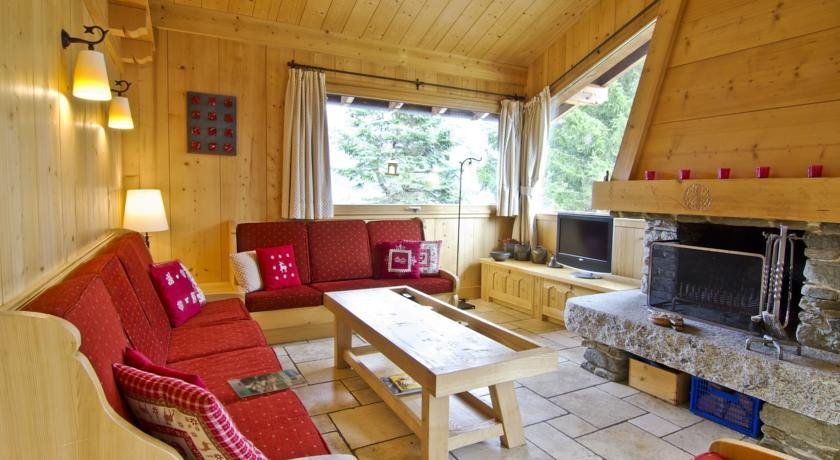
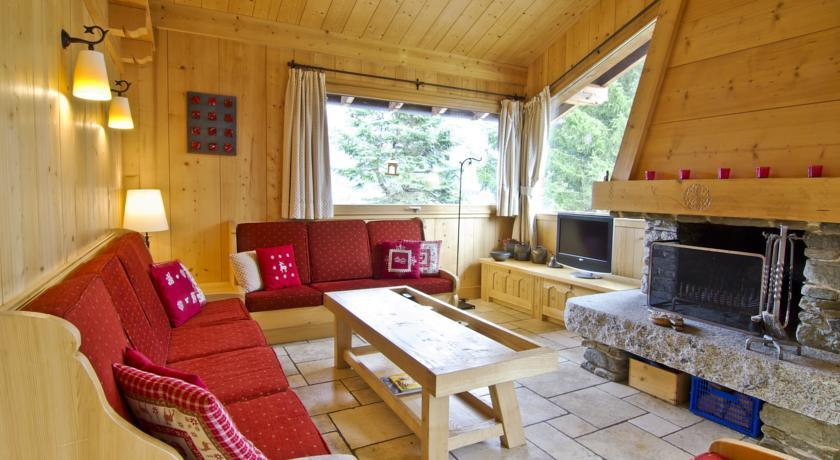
- magazine [226,368,311,398]
